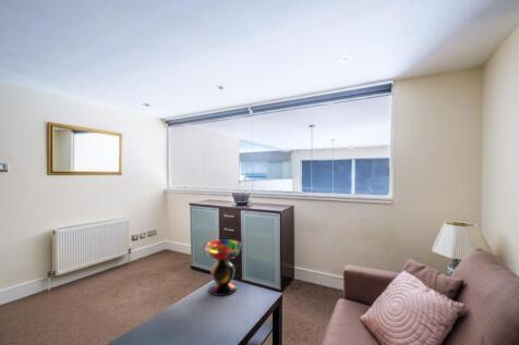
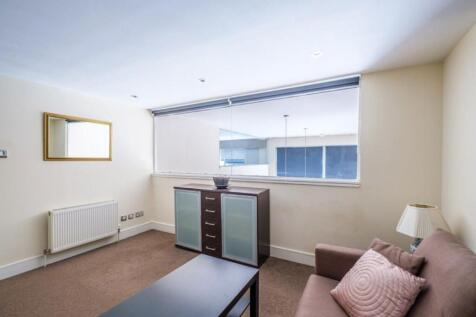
- decorative bowl [201,238,244,297]
